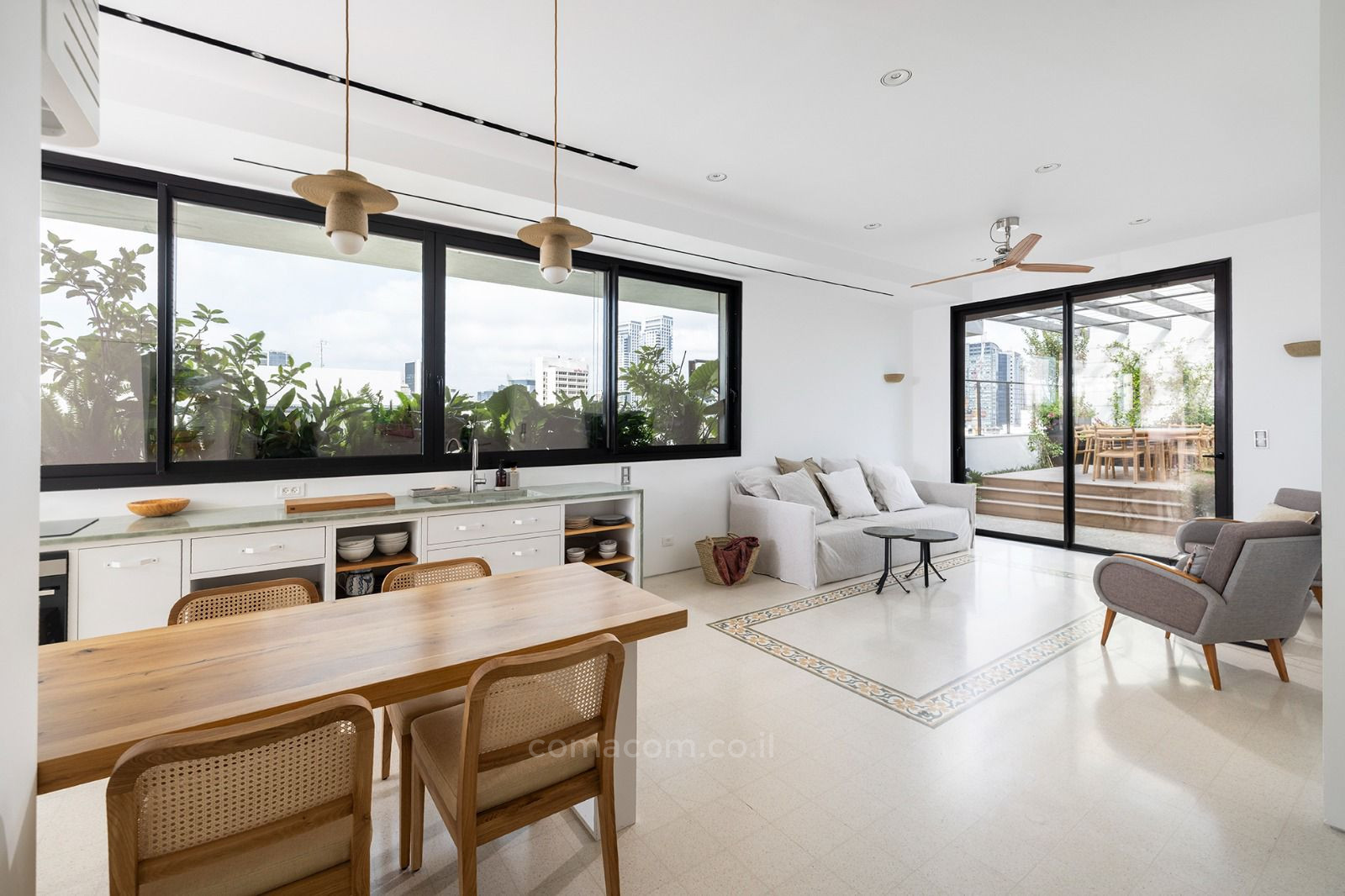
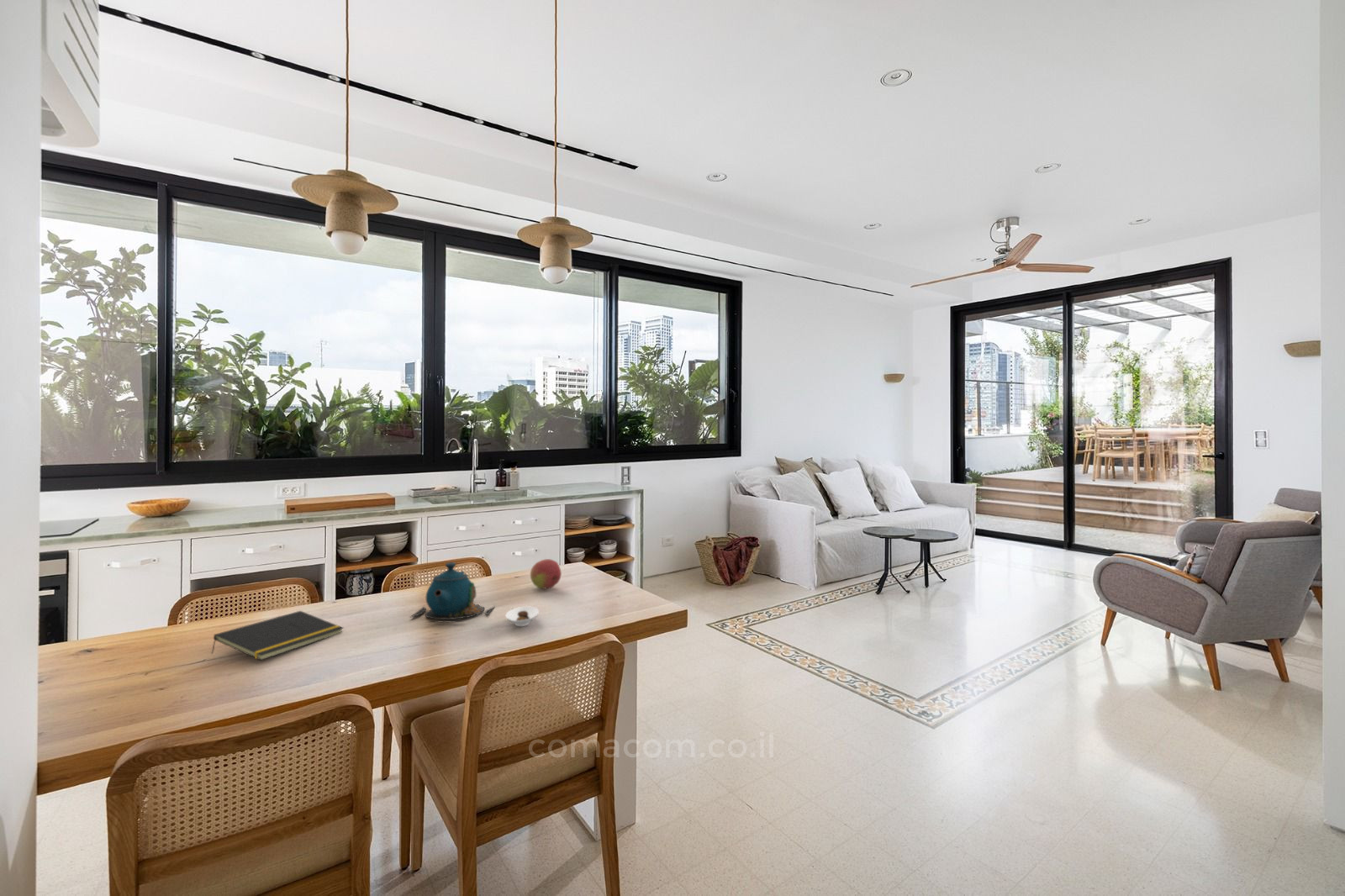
+ saucer [505,605,540,627]
+ teapot [409,561,495,624]
+ notepad [210,610,345,661]
+ fruit [530,558,562,590]
